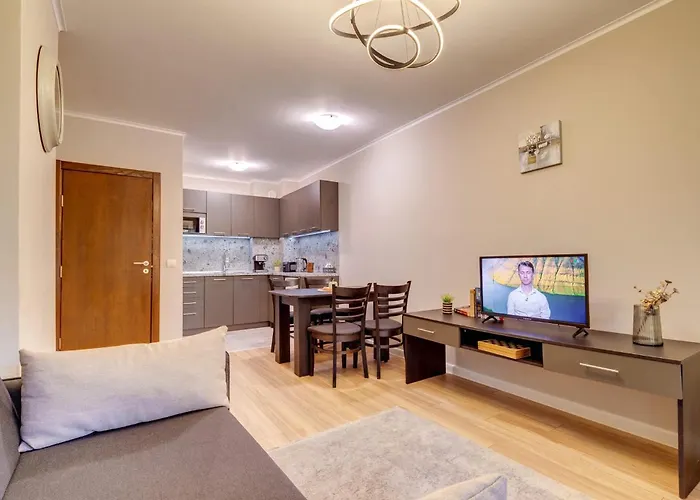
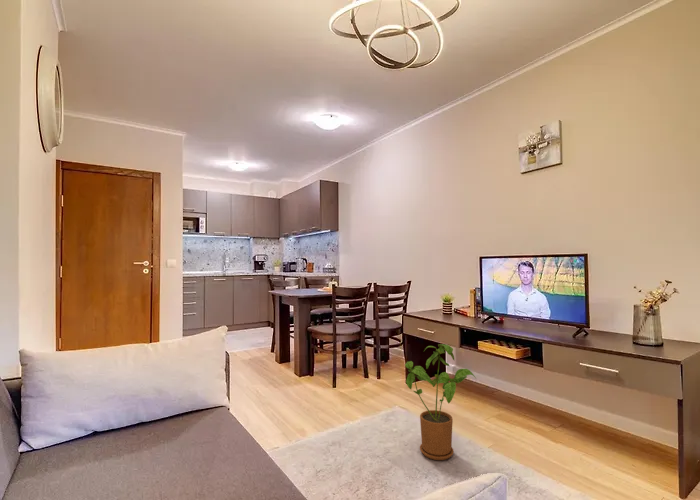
+ house plant [404,343,477,461]
